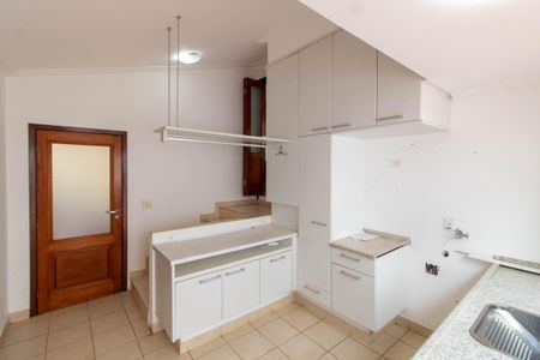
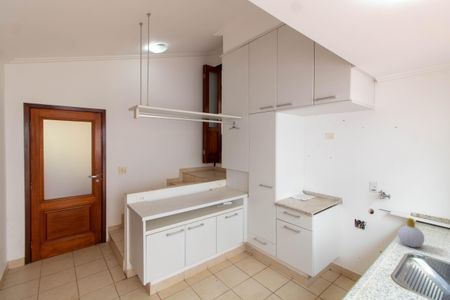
+ soap bottle [397,217,425,248]
